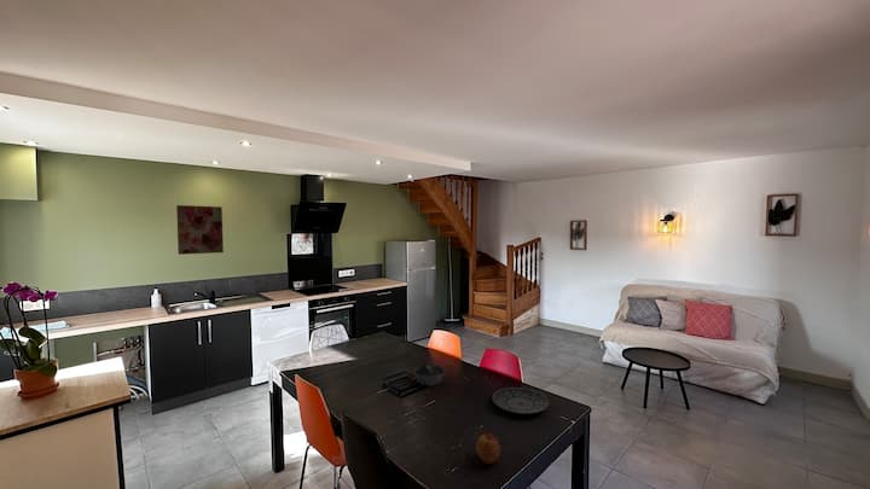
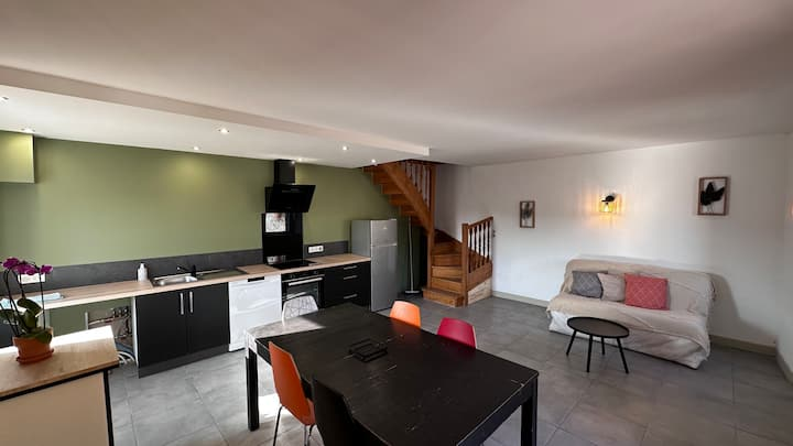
- plate [492,386,550,415]
- bowl [412,360,447,388]
- wall art [175,204,225,256]
- apple [475,432,501,465]
